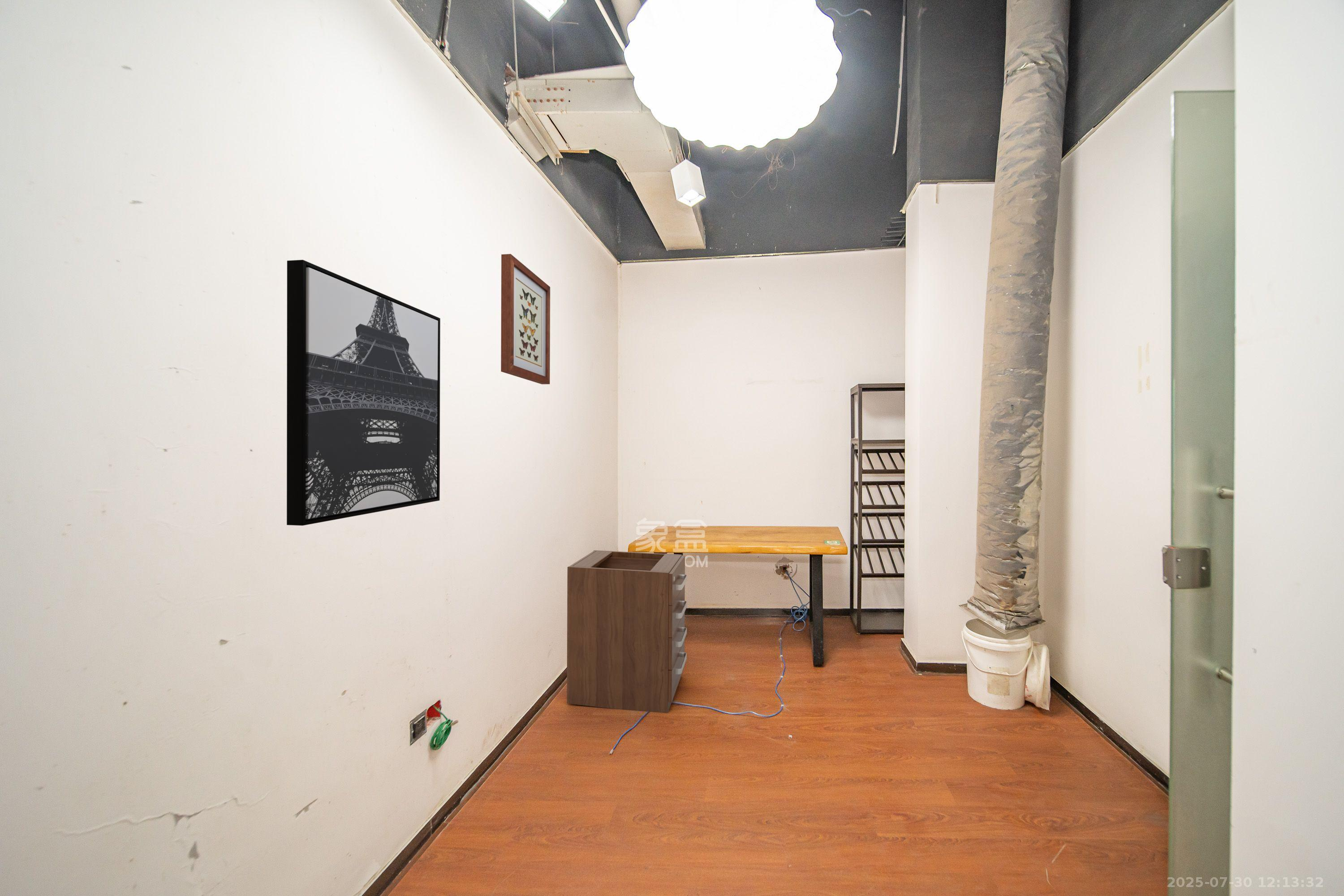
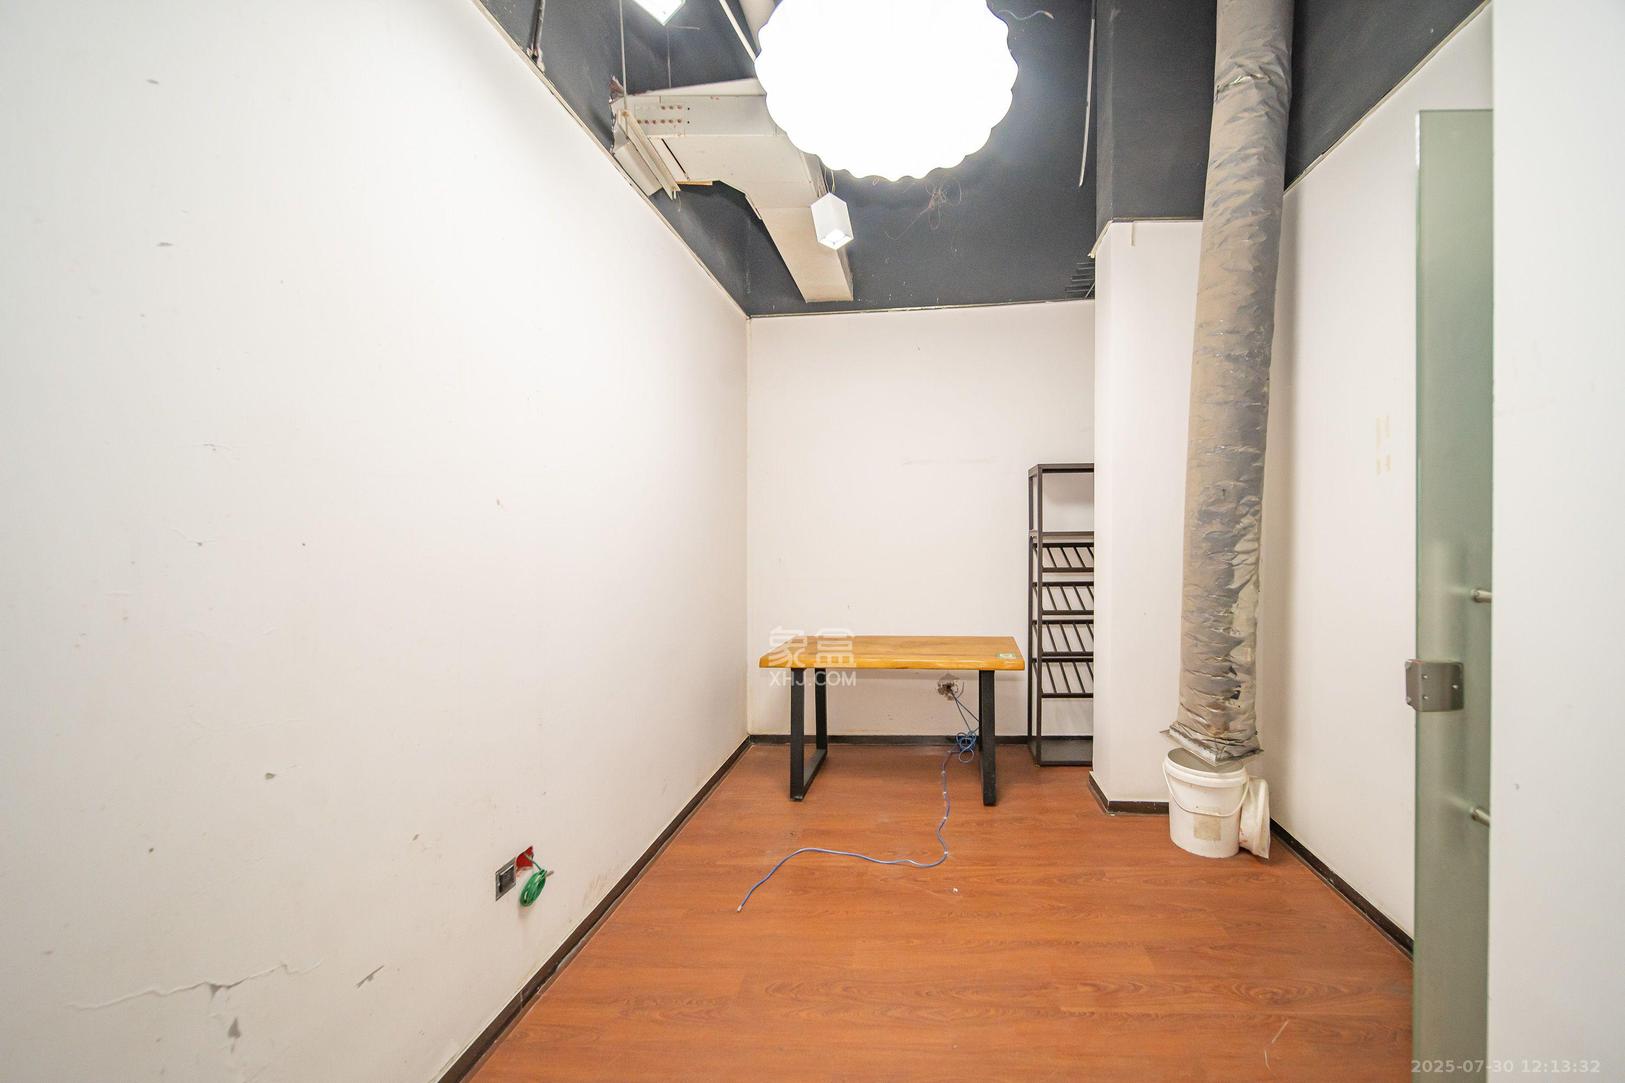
- wall art [500,254,551,385]
- wall art [286,259,441,526]
- filing cabinet [566,550,688,714]
